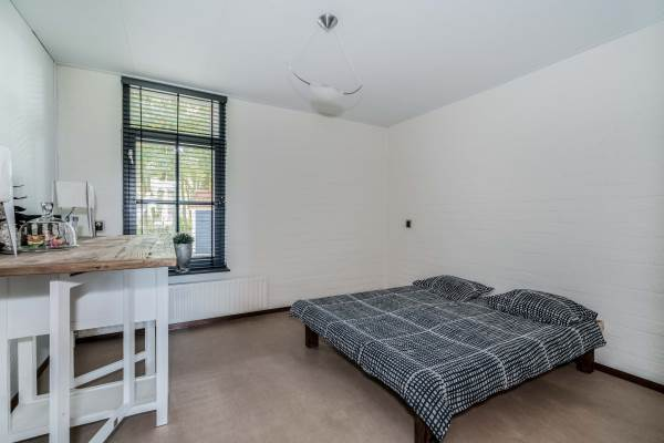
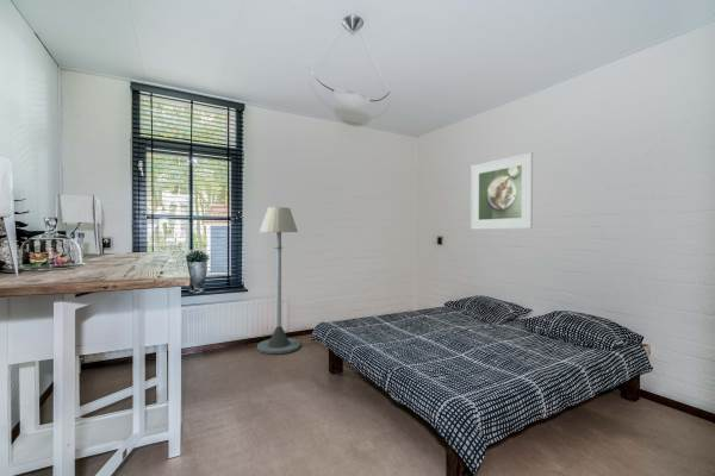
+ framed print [470,151,534,231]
+ floor lamp [256,206,301,356]
